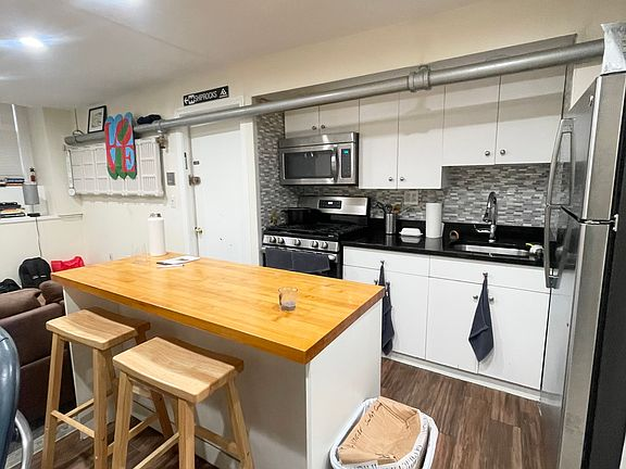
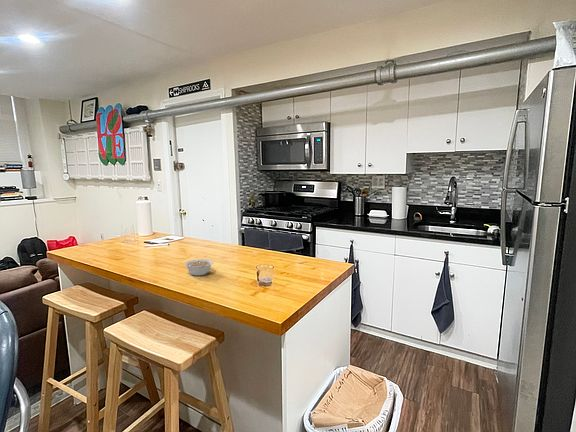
+ legume [184,258,214,276]
